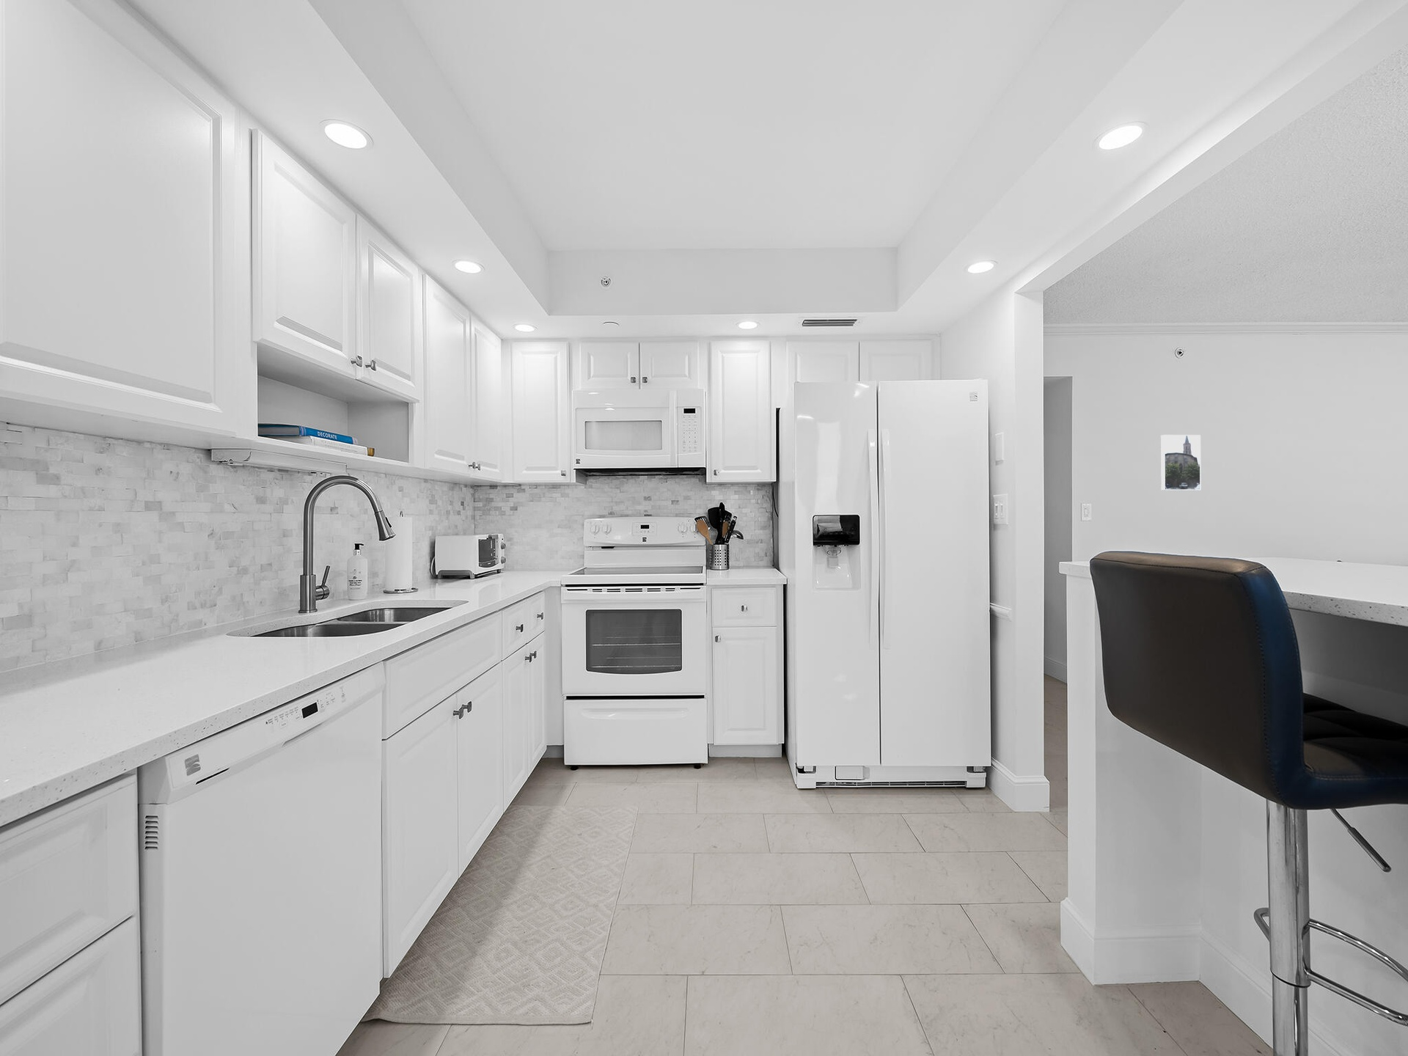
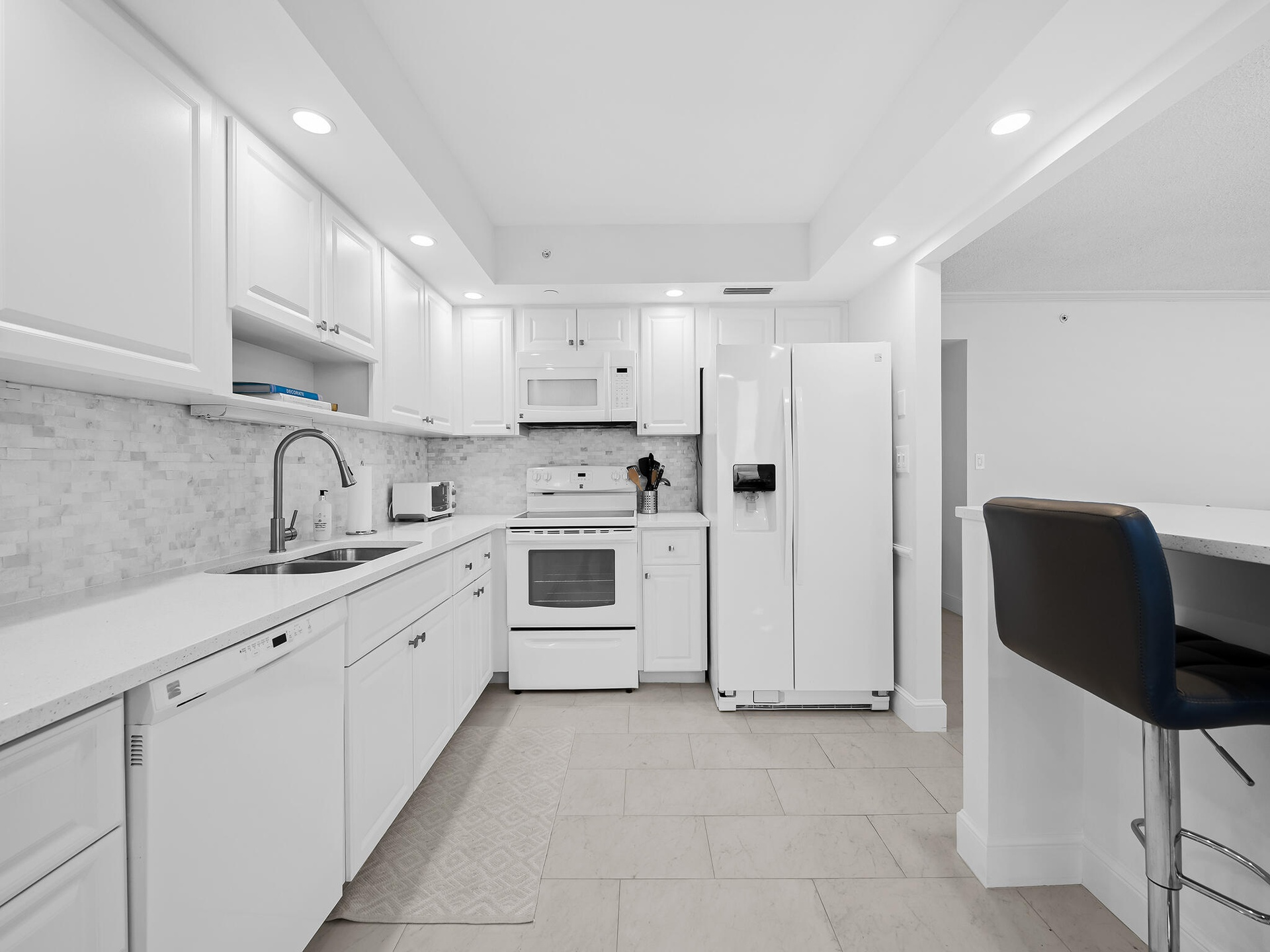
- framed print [1160,434,1201,491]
